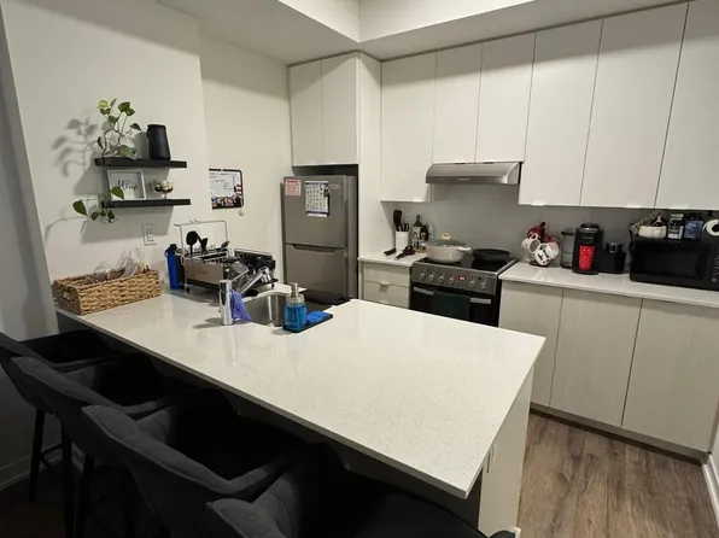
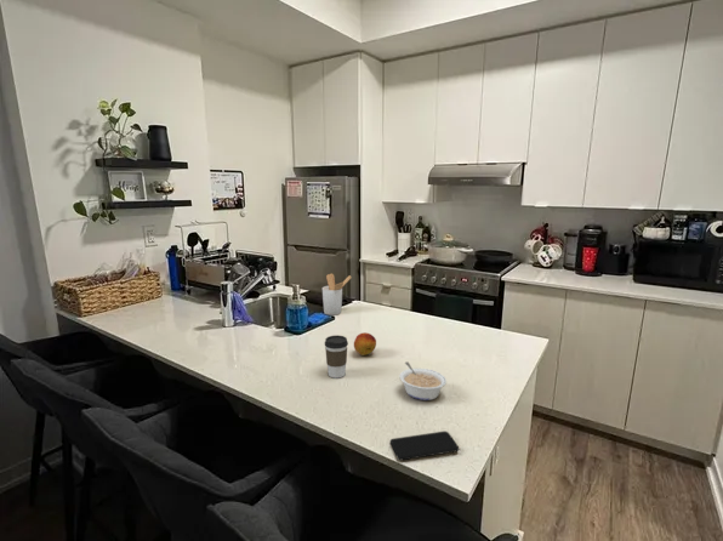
+ fruit [353,331,377,357]
+ coffee cup [324,334,349,380]
+ smartphone [389,431,460,461]
+ utensil holder [321,273,353,317]
+ legume [398,360,448,402]
